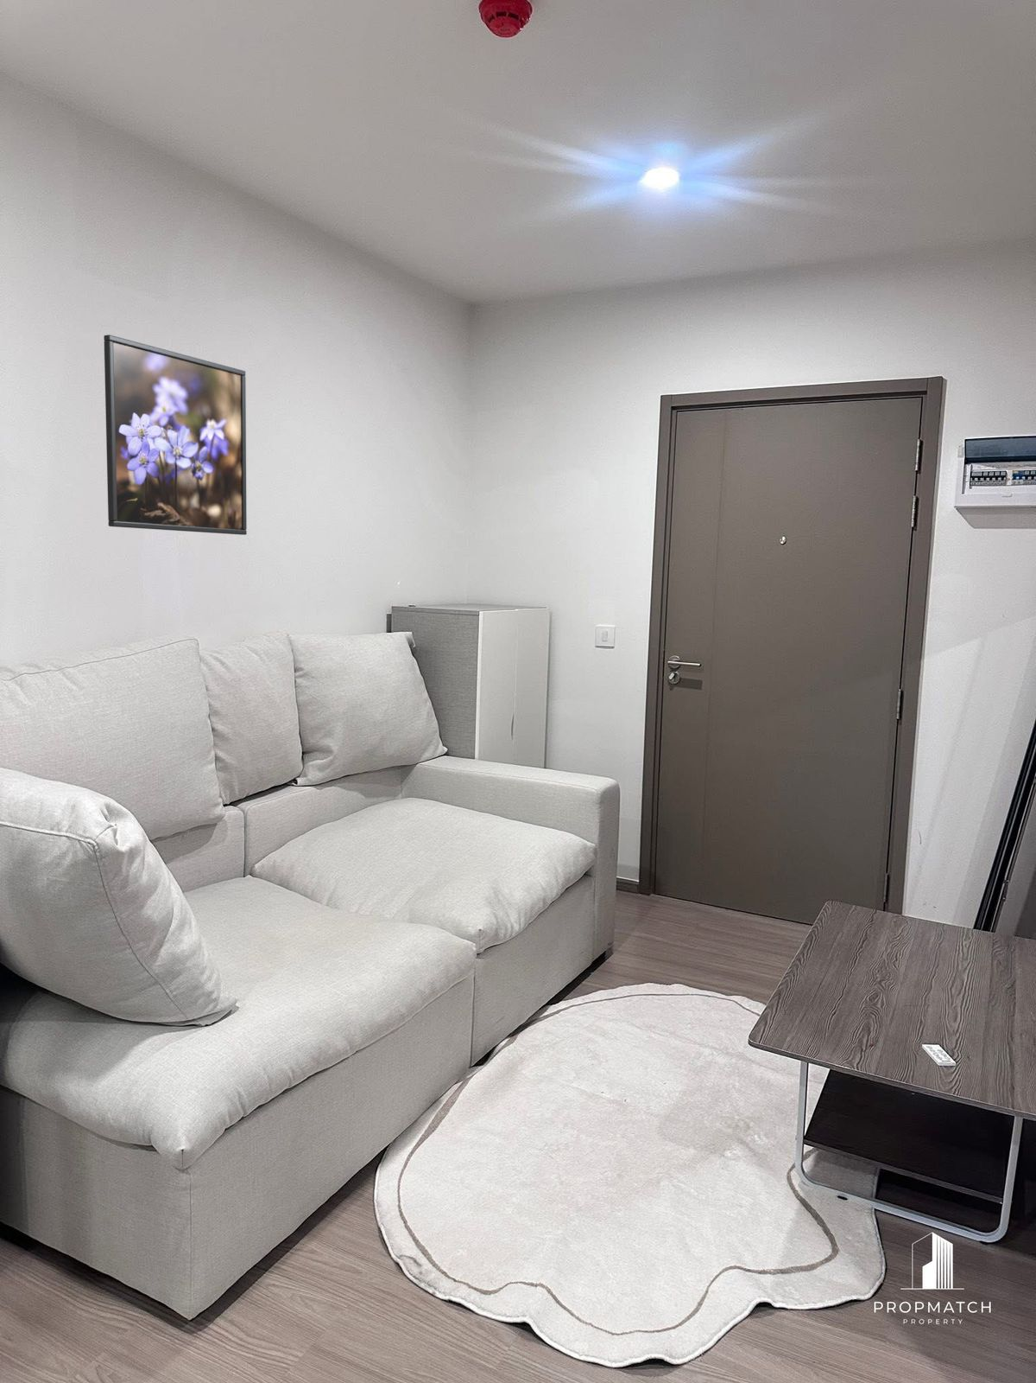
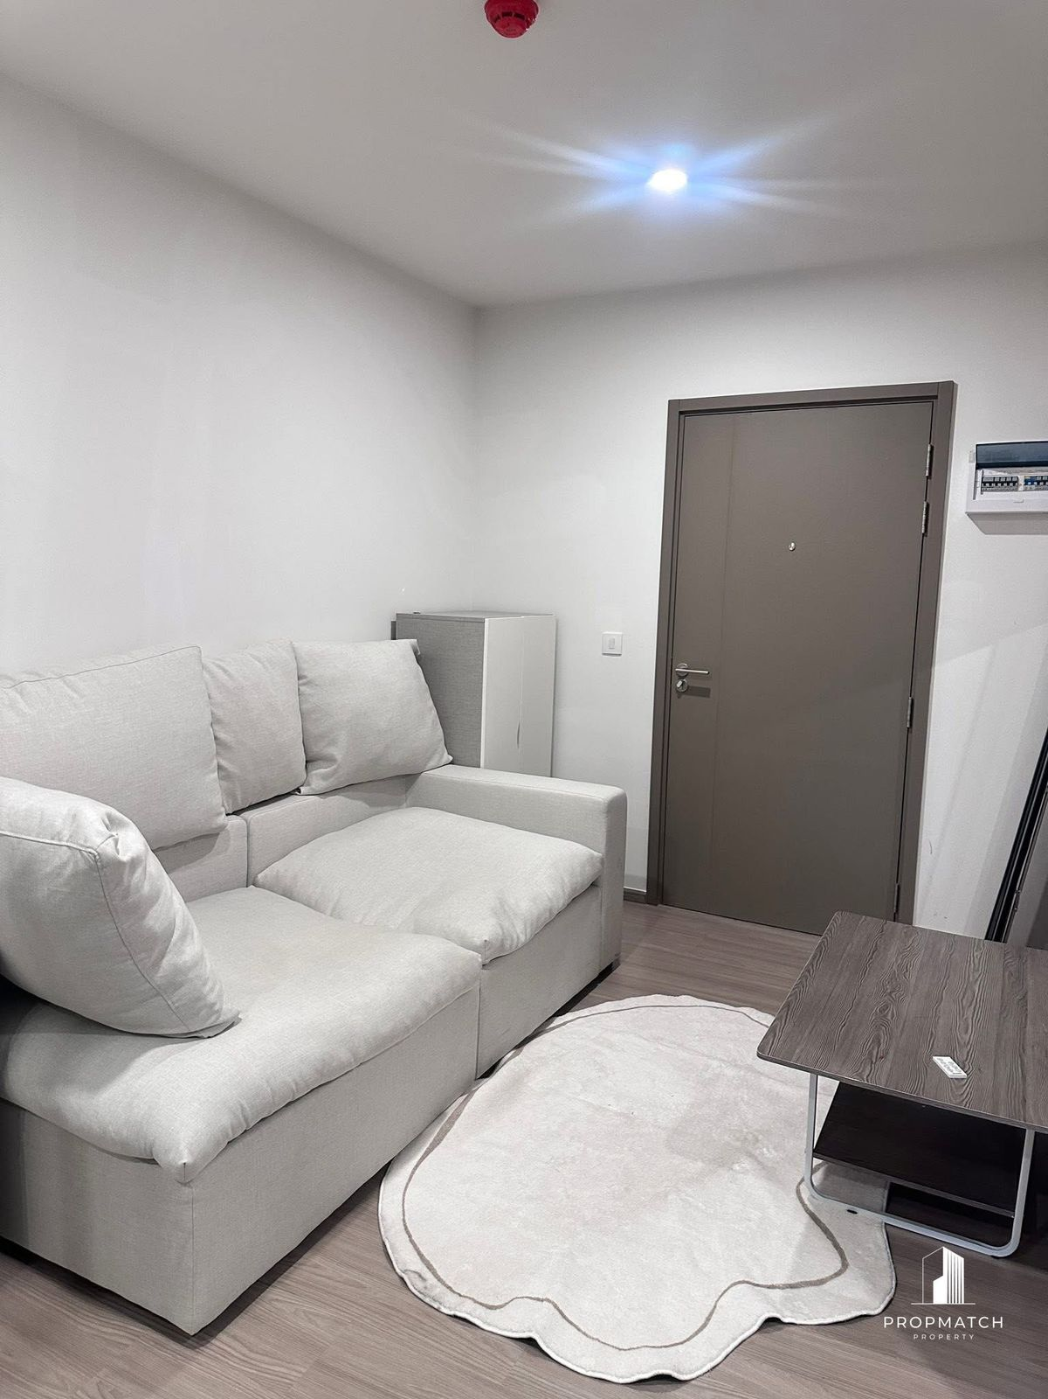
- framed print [102,333,248,536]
